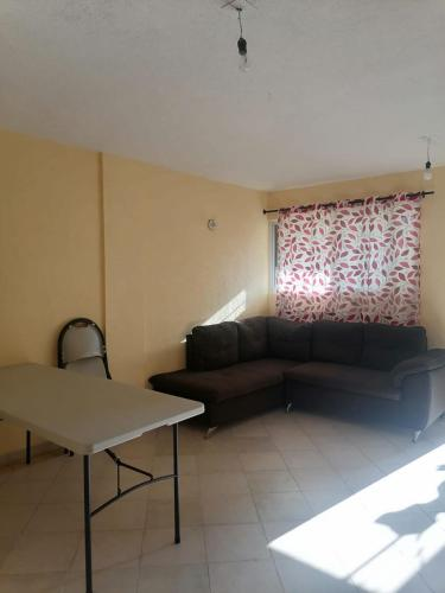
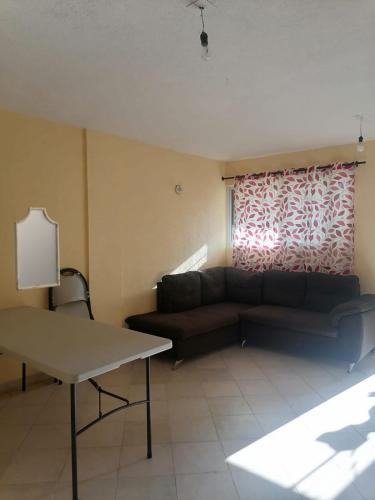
+ home mirror [13,206,61,292]
